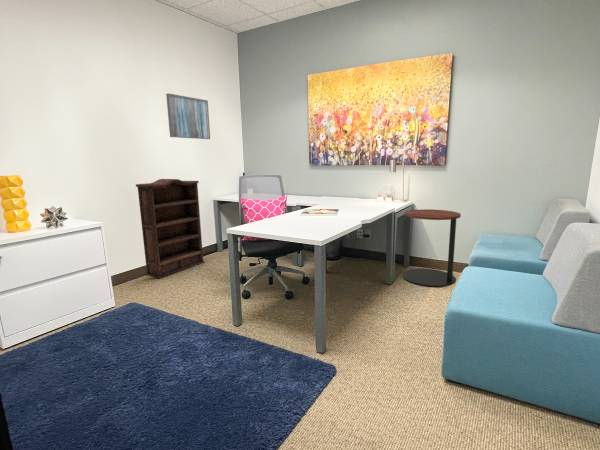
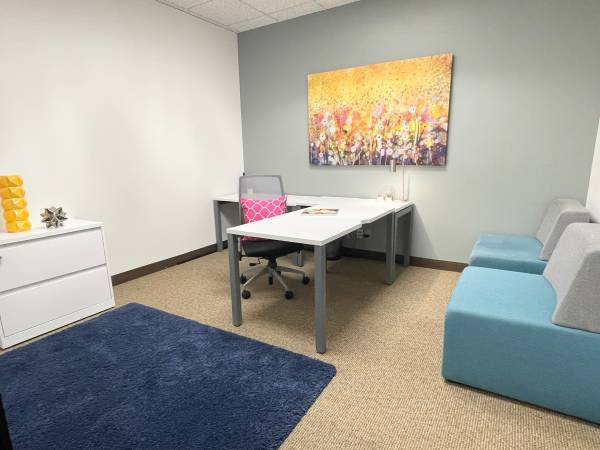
- wall art [165,92,211,140]
- side table [401,208,462,288]
- bookshelf [135,178,206,279]
